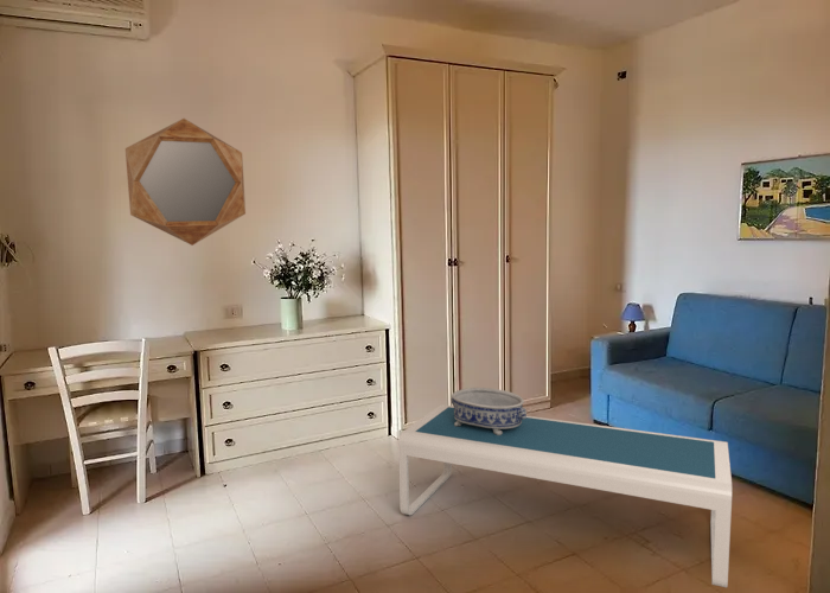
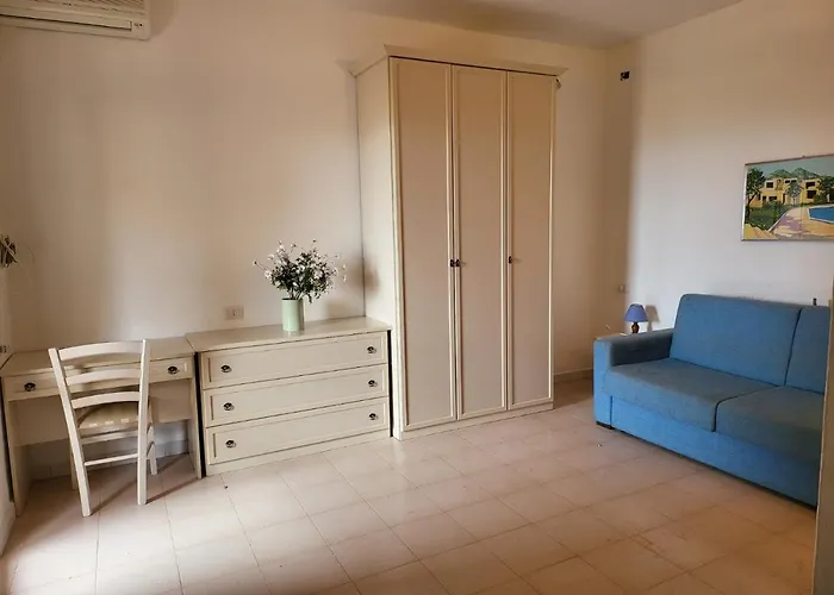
- coffee table [397,403,733,588]
- decorative bowl [451,387,528,435]
- home mirror [124,117,247,247]
